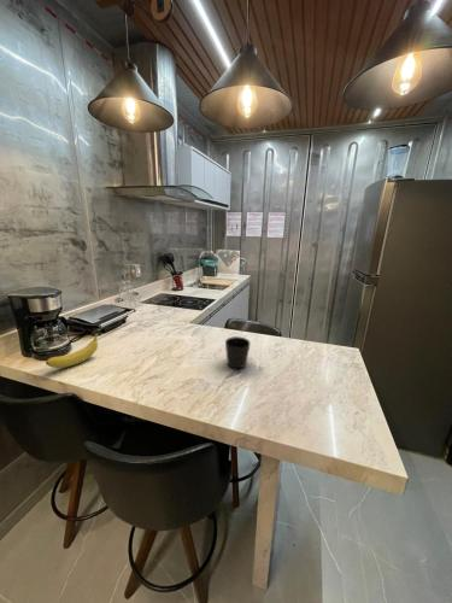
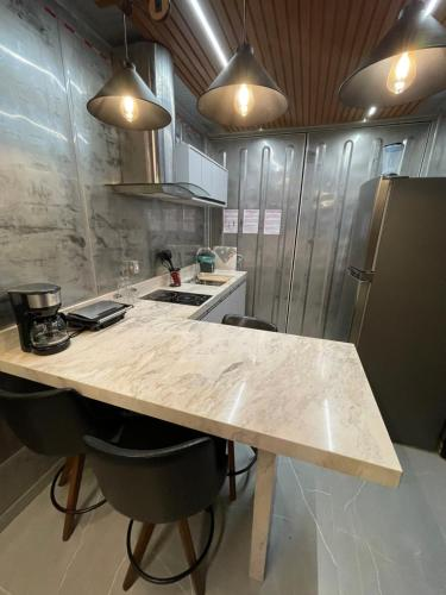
- fruit [45,332,99,369]
- cup [224,335,251,369]
